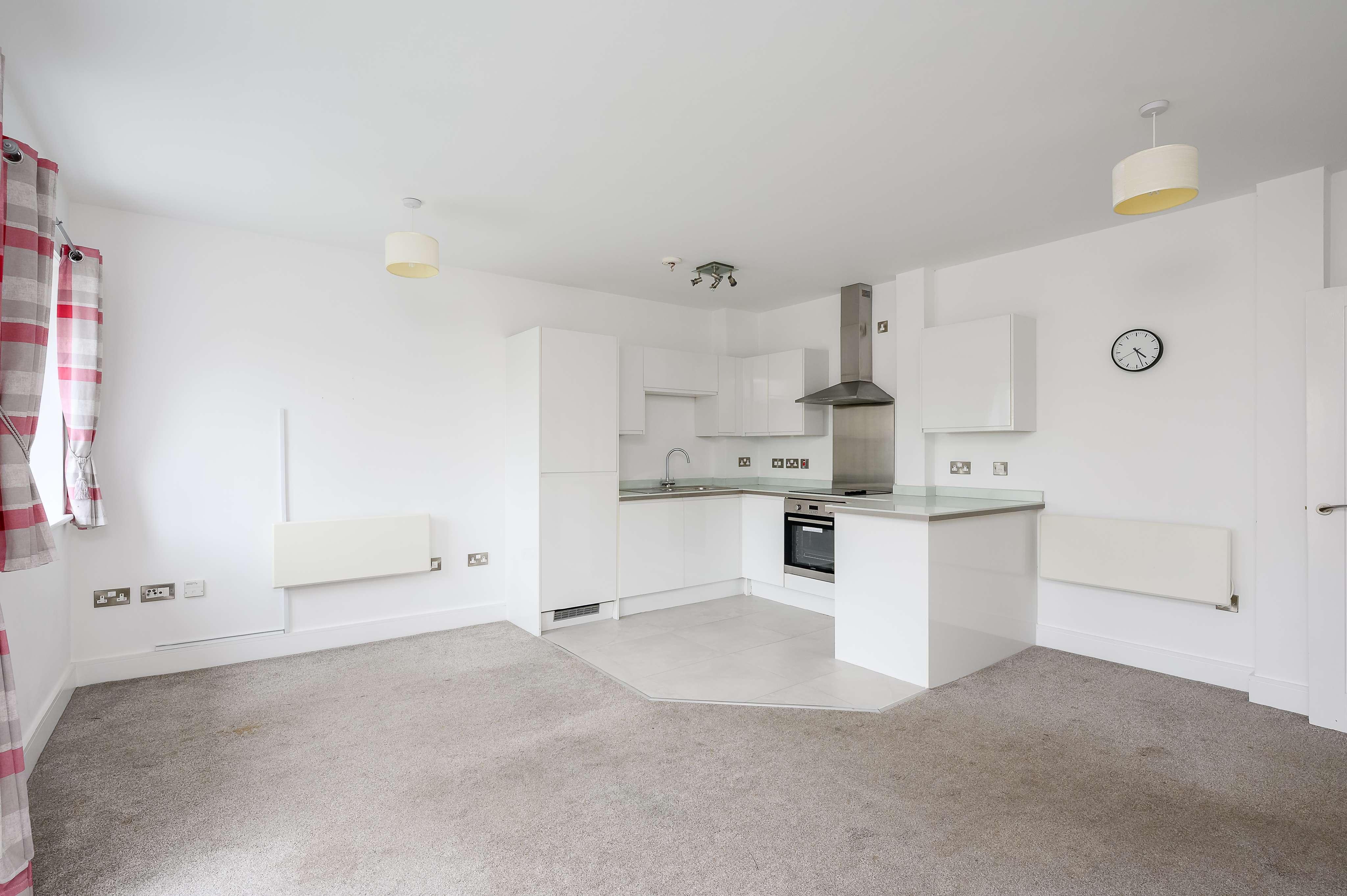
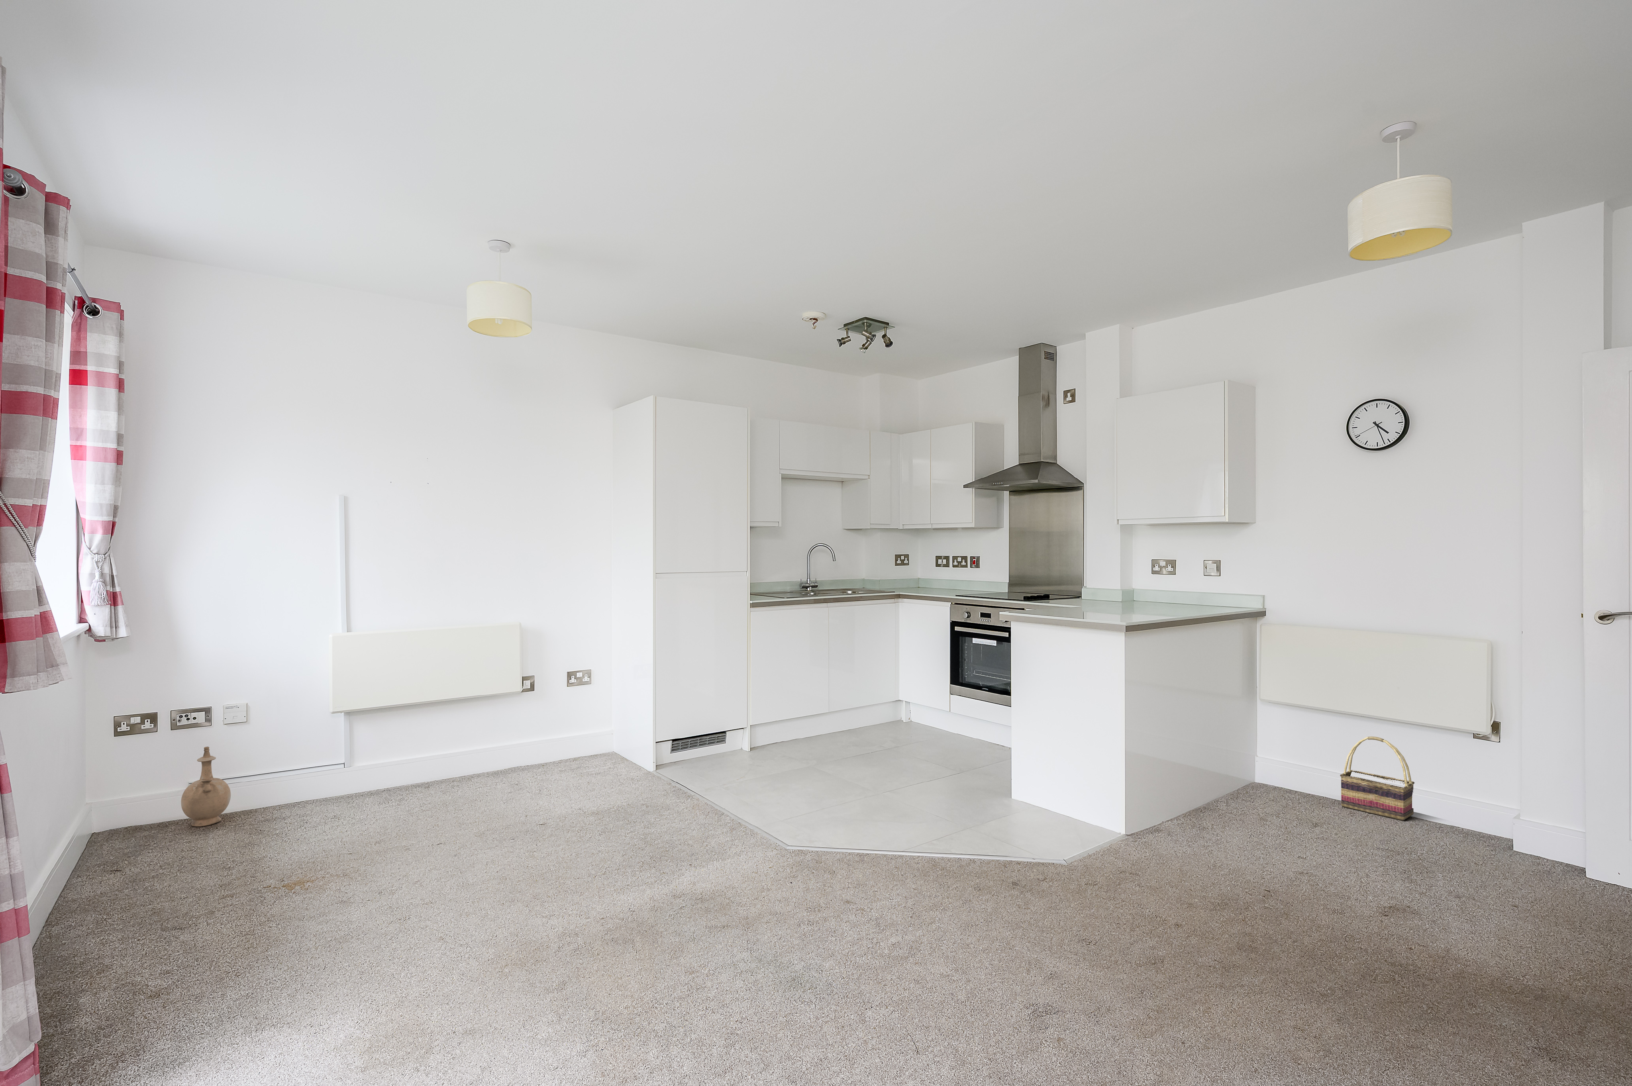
+ basket [1340,736,1415,821]
+ vase [181,747,231,827]
